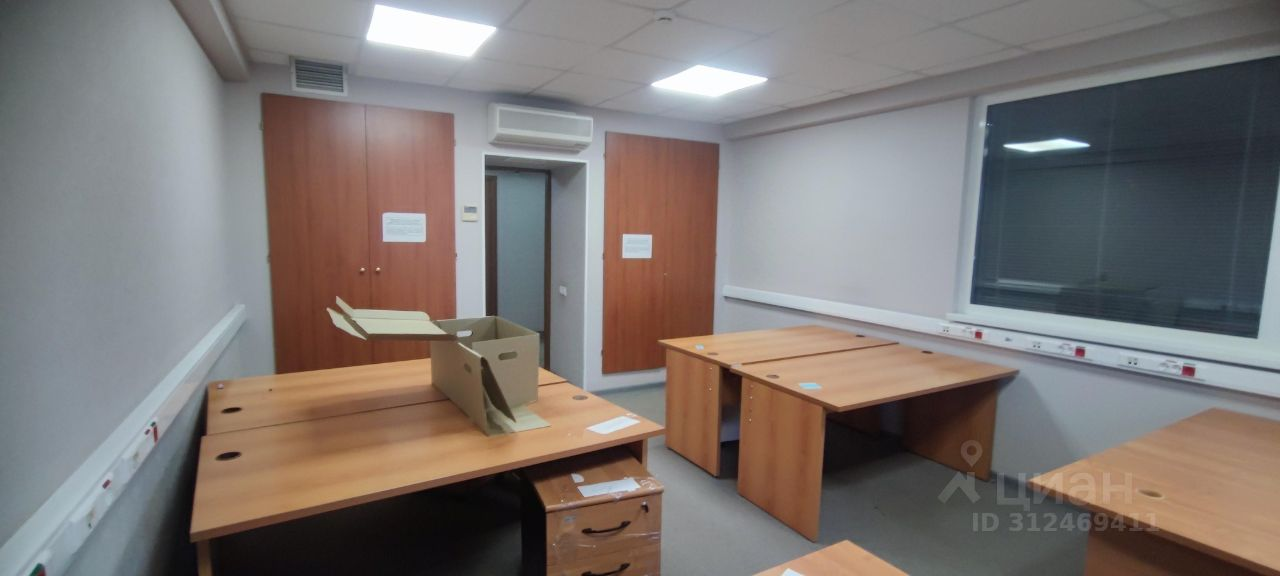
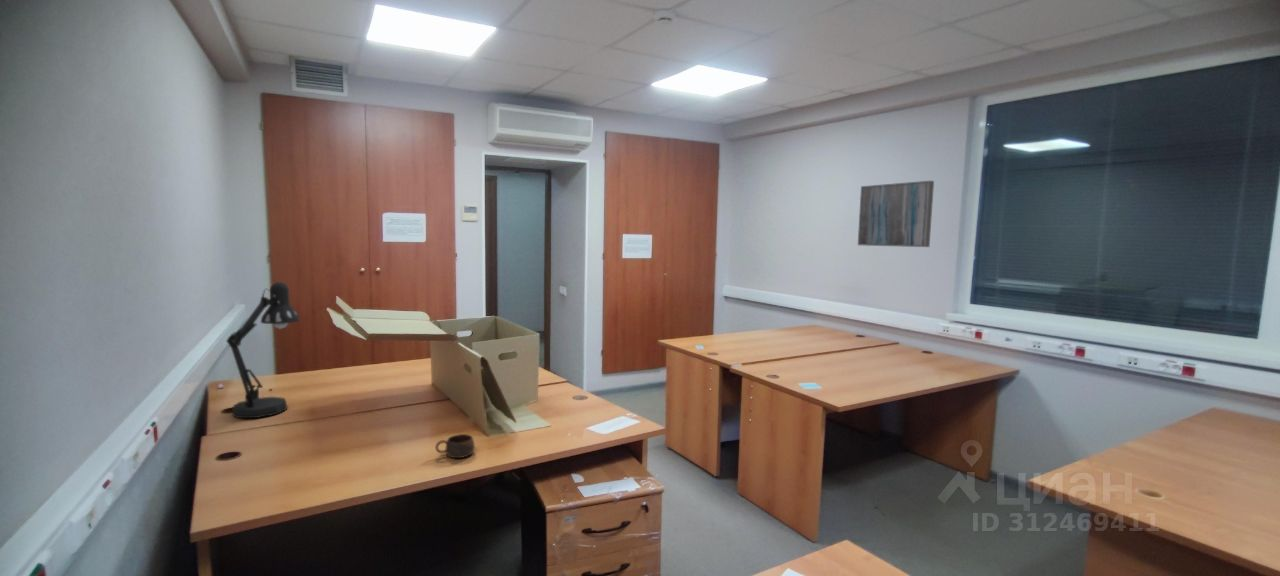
+ cup [434,433,476,459]
+ wall art [857,180,935,248]
+ desk lamp [225,281,301,419]
